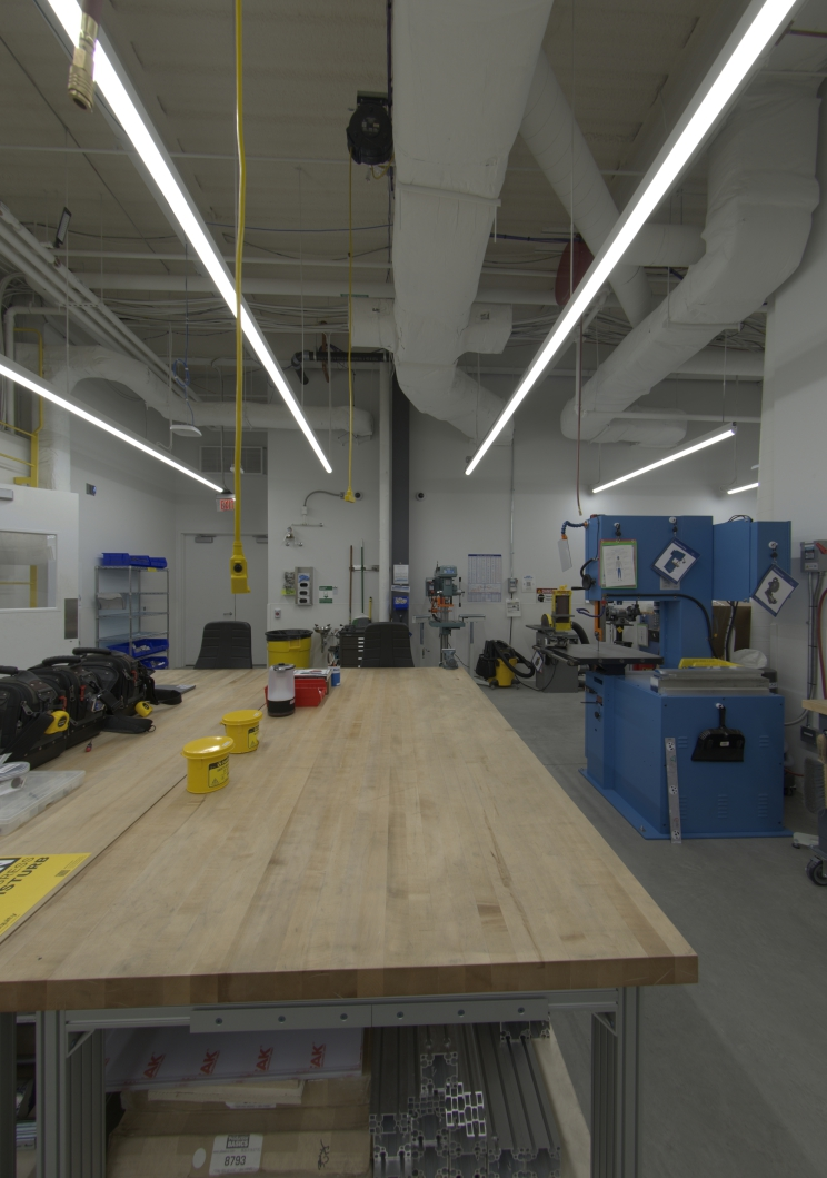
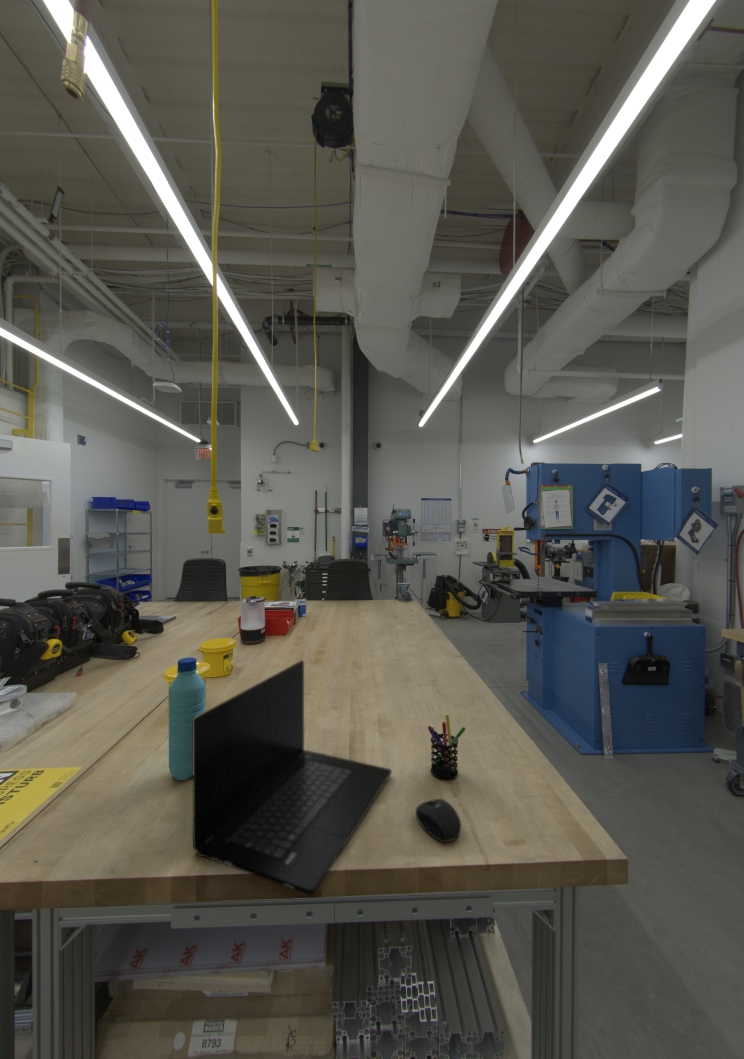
+ pen holder [427,714,467,781]
+ mouse [415,798,462,843]
+ laptop [192,659,393,896]
+ water bottle [168,657,206,781]
